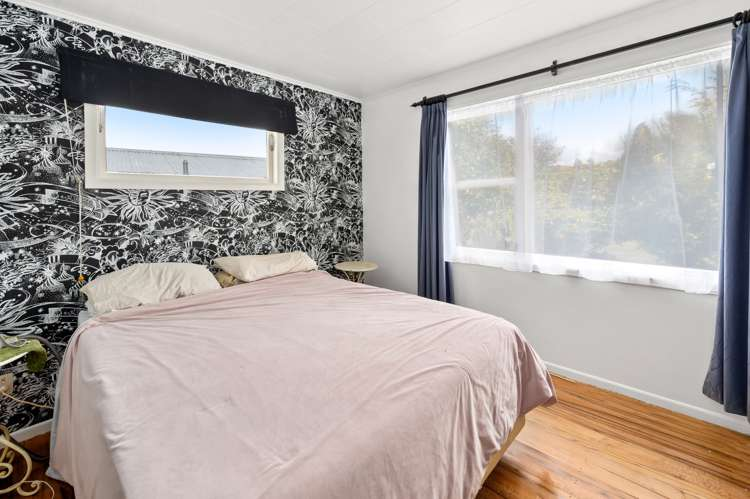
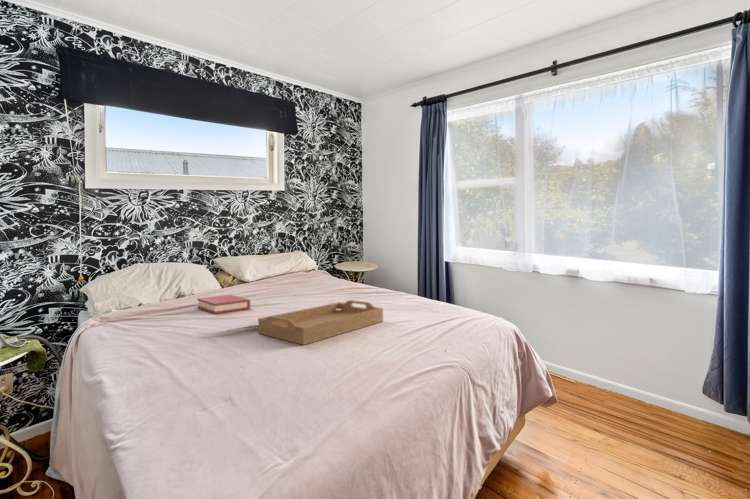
+ hardback book [196,294,251,315]
+ serving tray [257,299,384,346]
